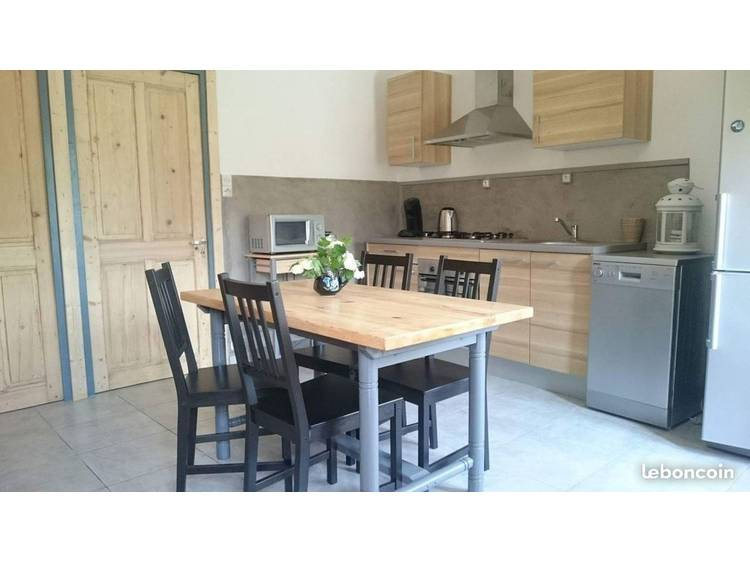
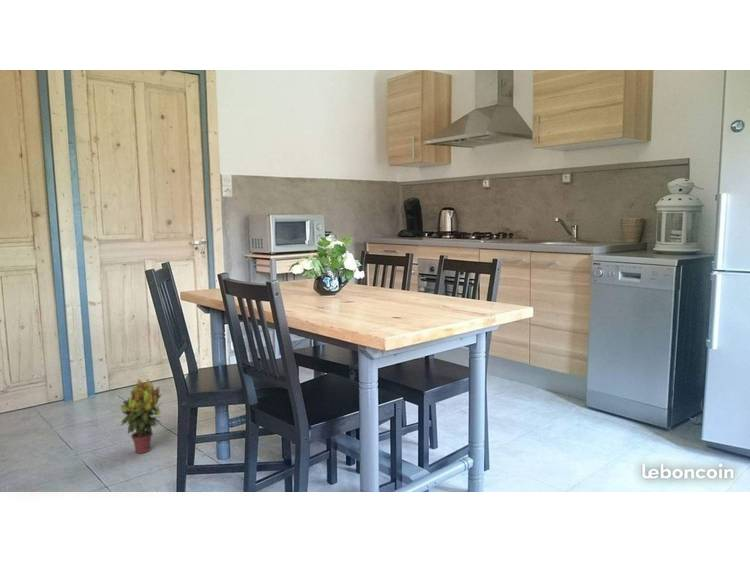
+ potted plant [119,378,163,454]
